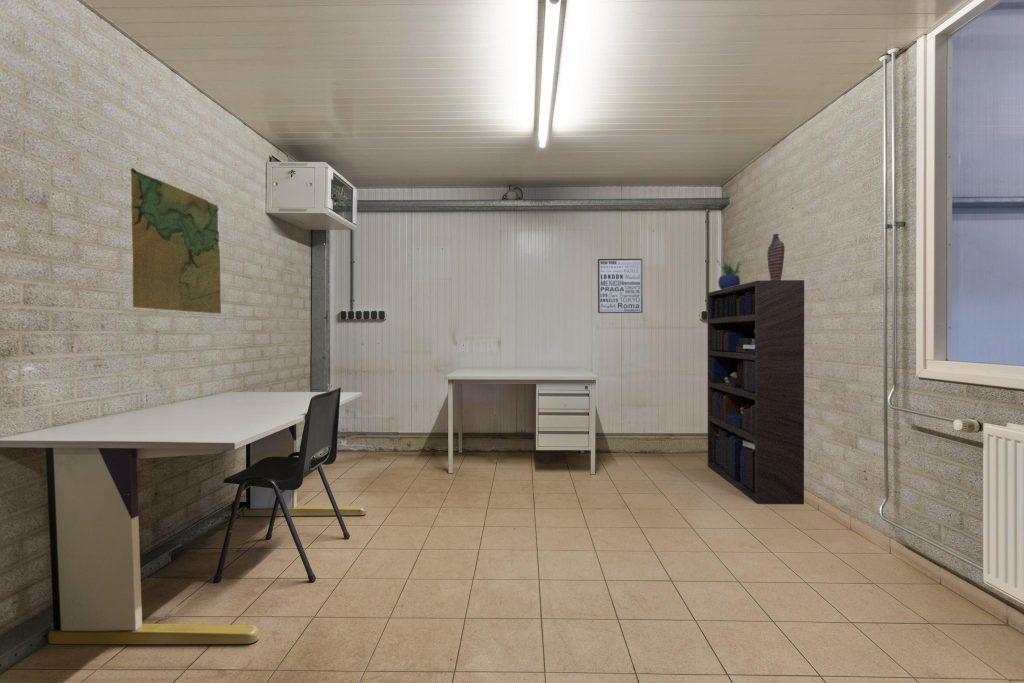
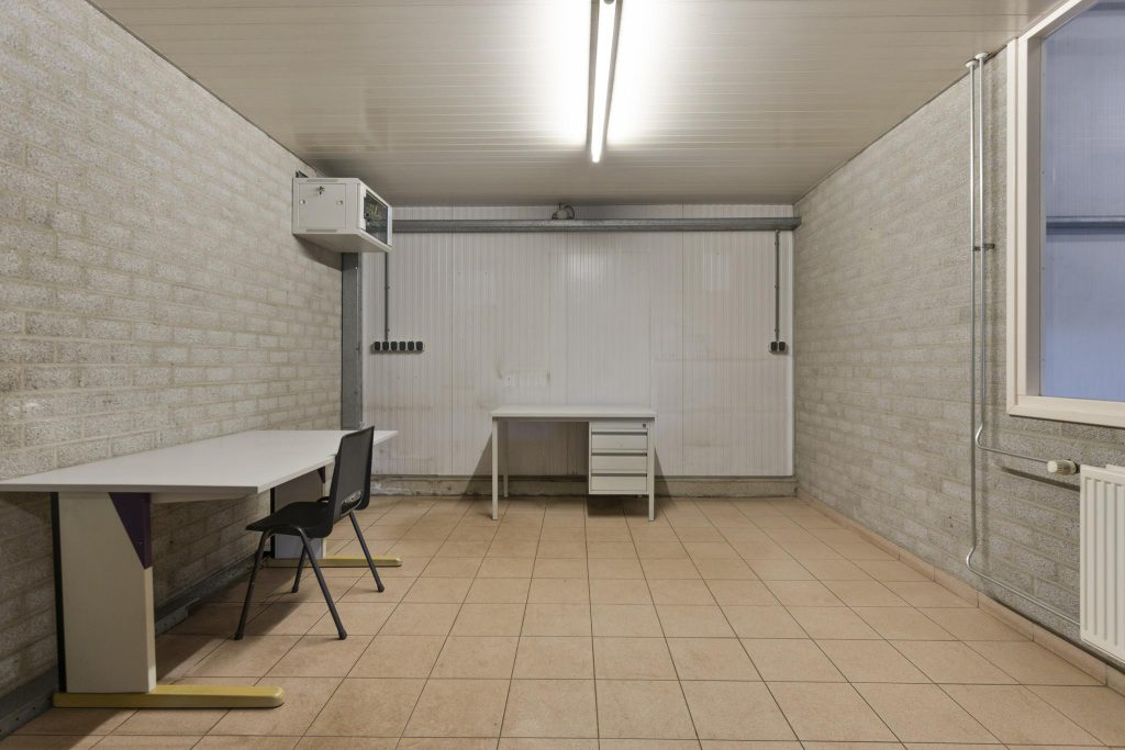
- map [130,167,222,315]
- potted plant [715,258,745,290]
- bookcase [707,279,805,505]
- wall art [597,258,644,314]
- decorative vase [766,233,786,280]
